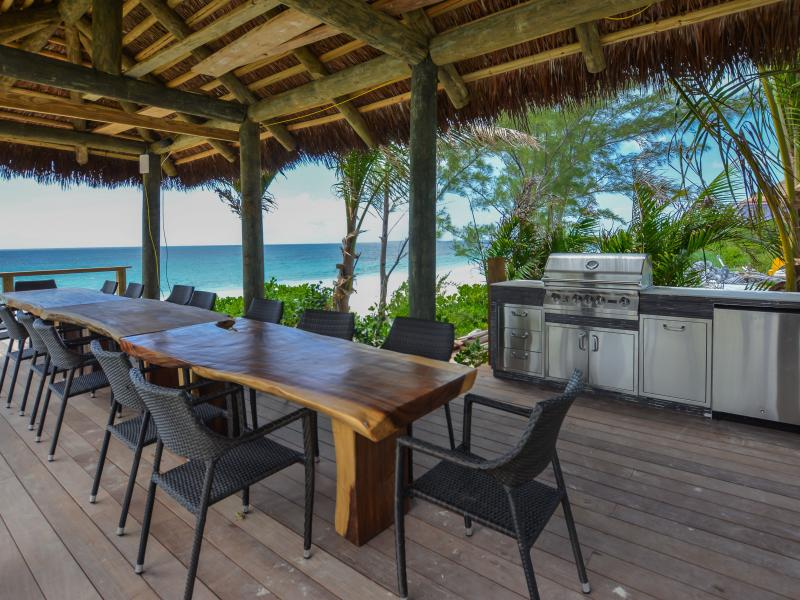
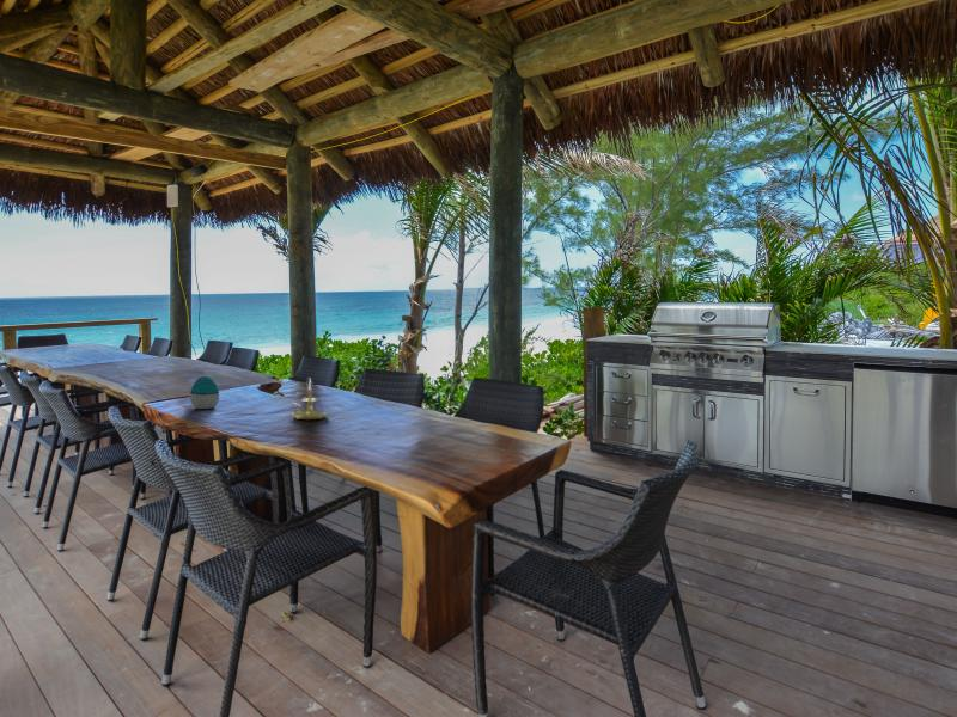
+ decorative egg [189,375,220,410]
+ candle holder [291,378,330,421]
